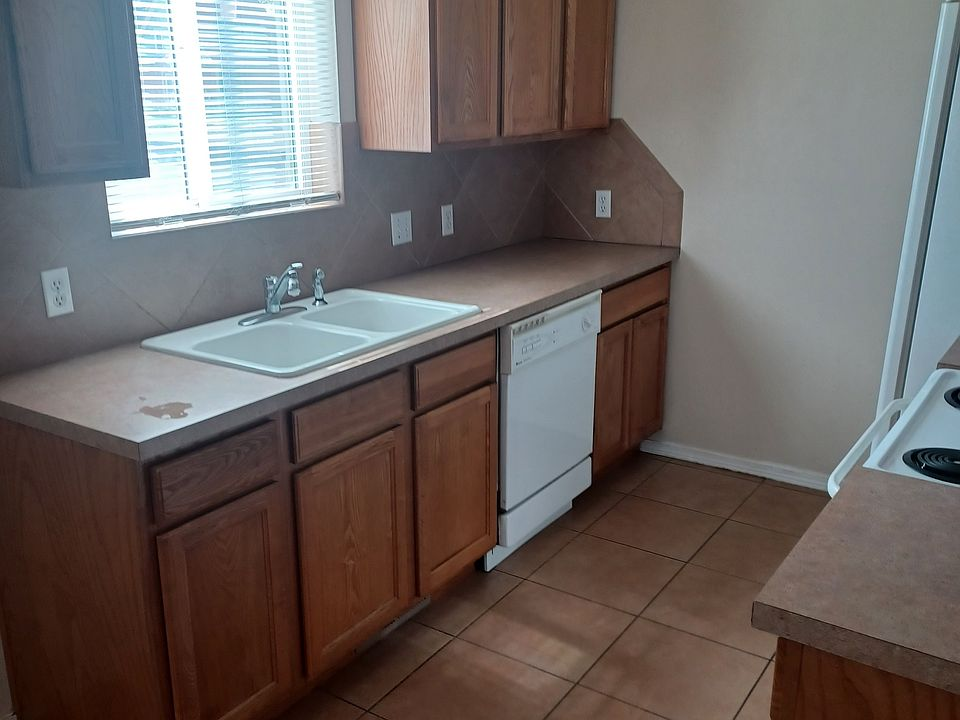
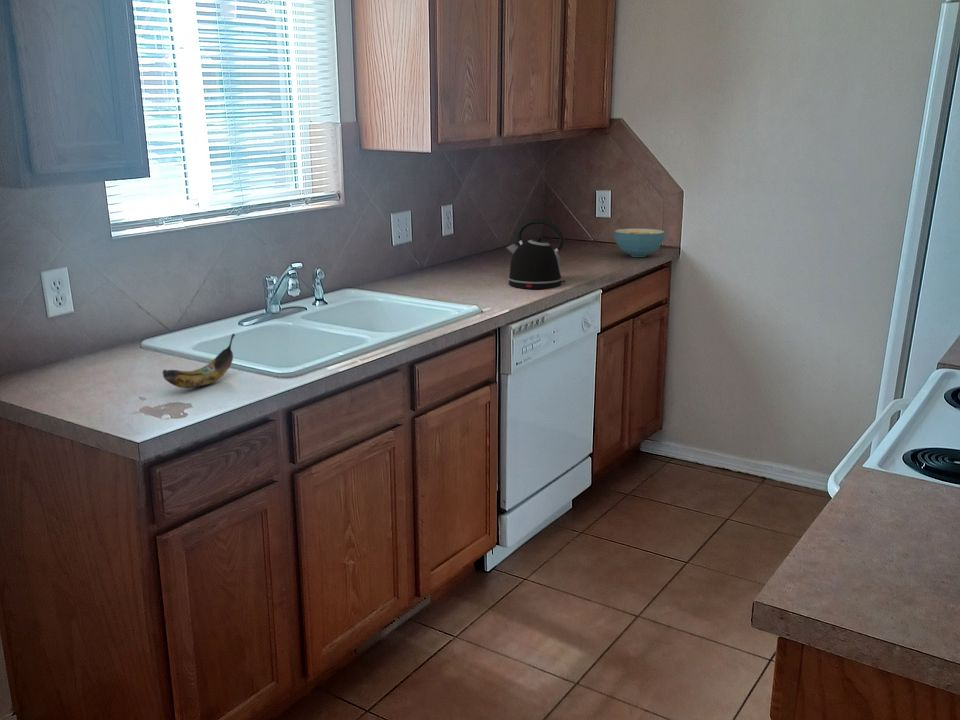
+ cereal bowl [613,228,666,258]
+ kettle [505,218,567,290]
+ banana [162,333,236,389]
